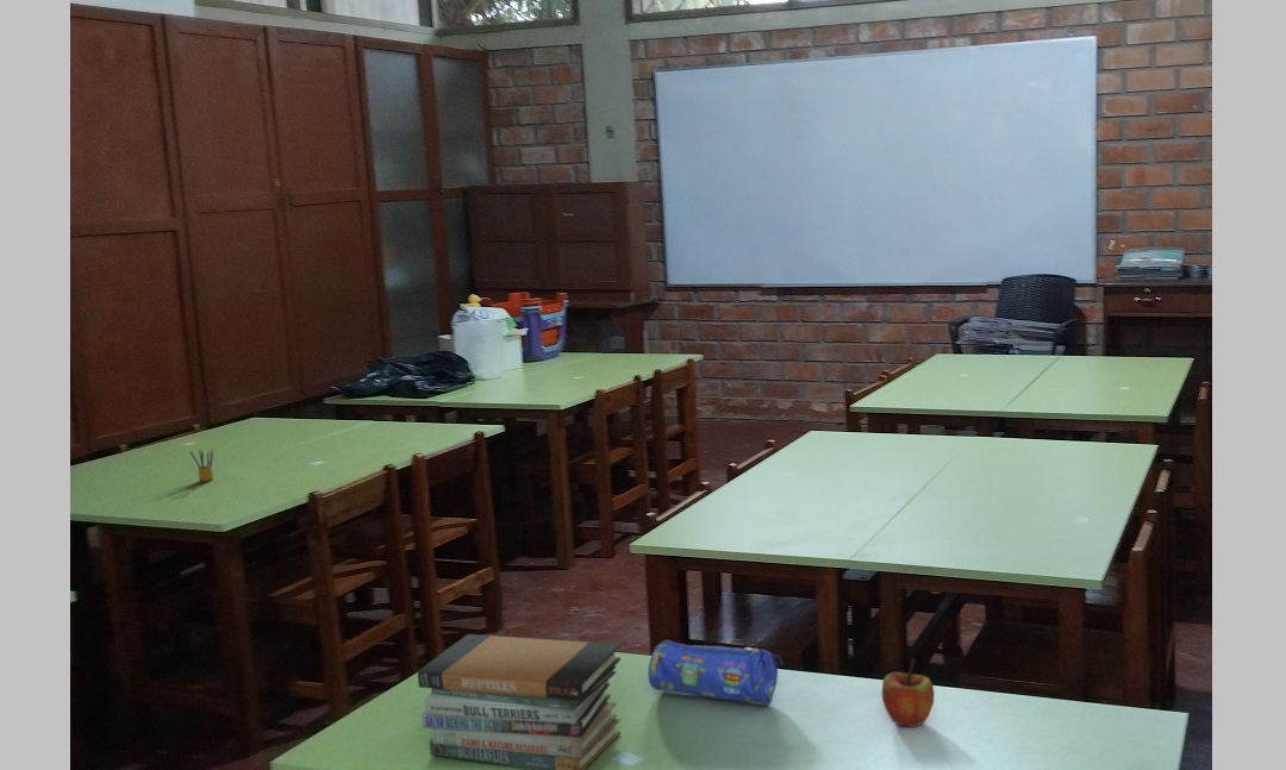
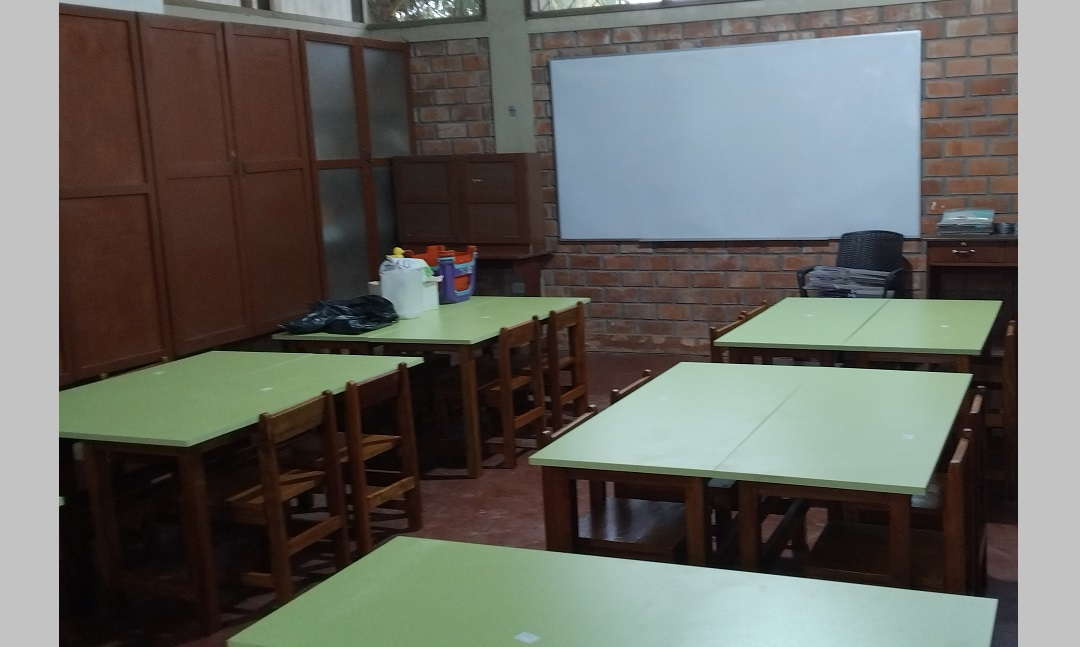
- pencil box [188,447,214,482]
- book stack [417,633,622,770]
- pencil case [647,639,785,707]
- apple [881,658,936,728]
